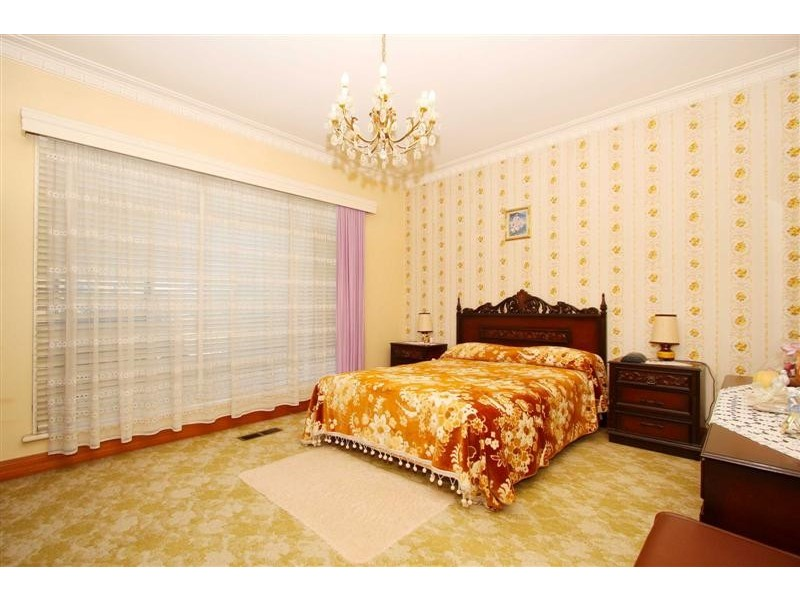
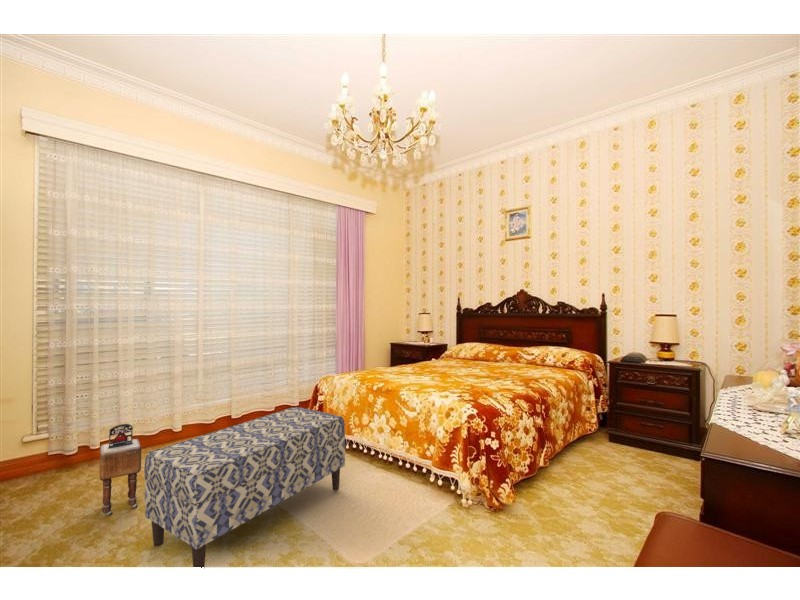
+ stool [98,423,142,517]
+ bench [144,406,346,568]
